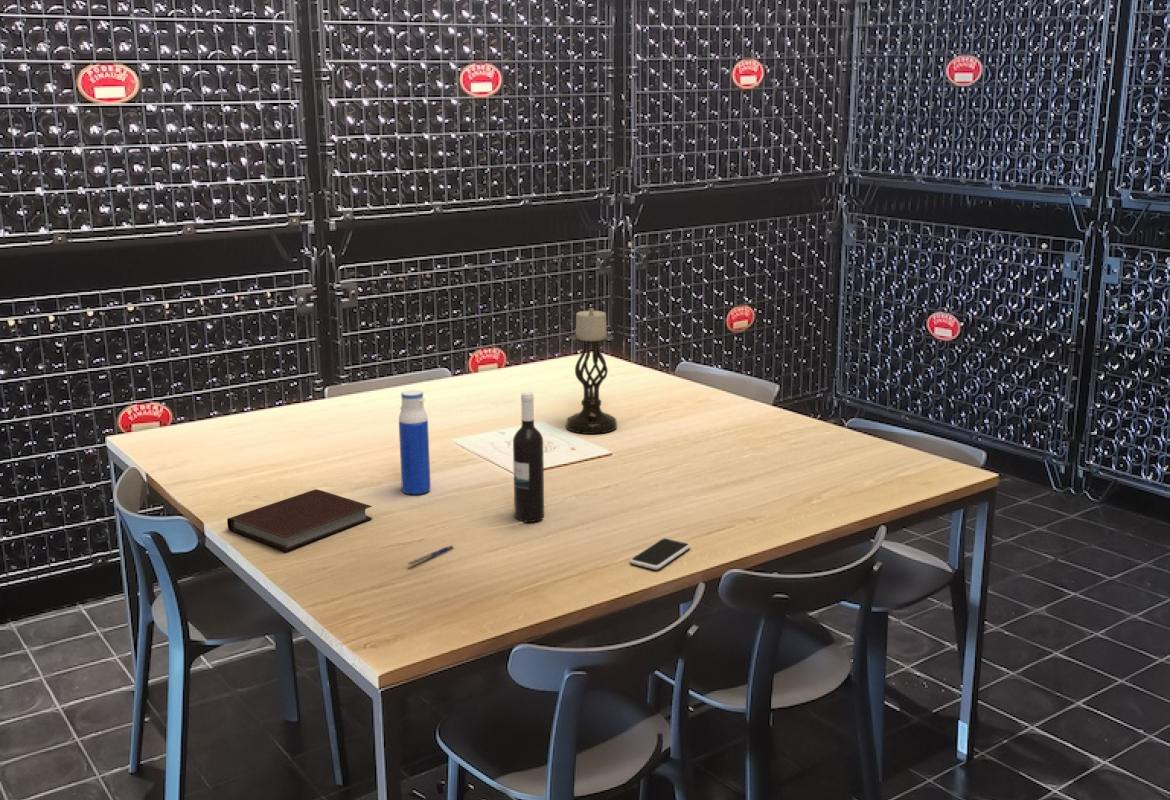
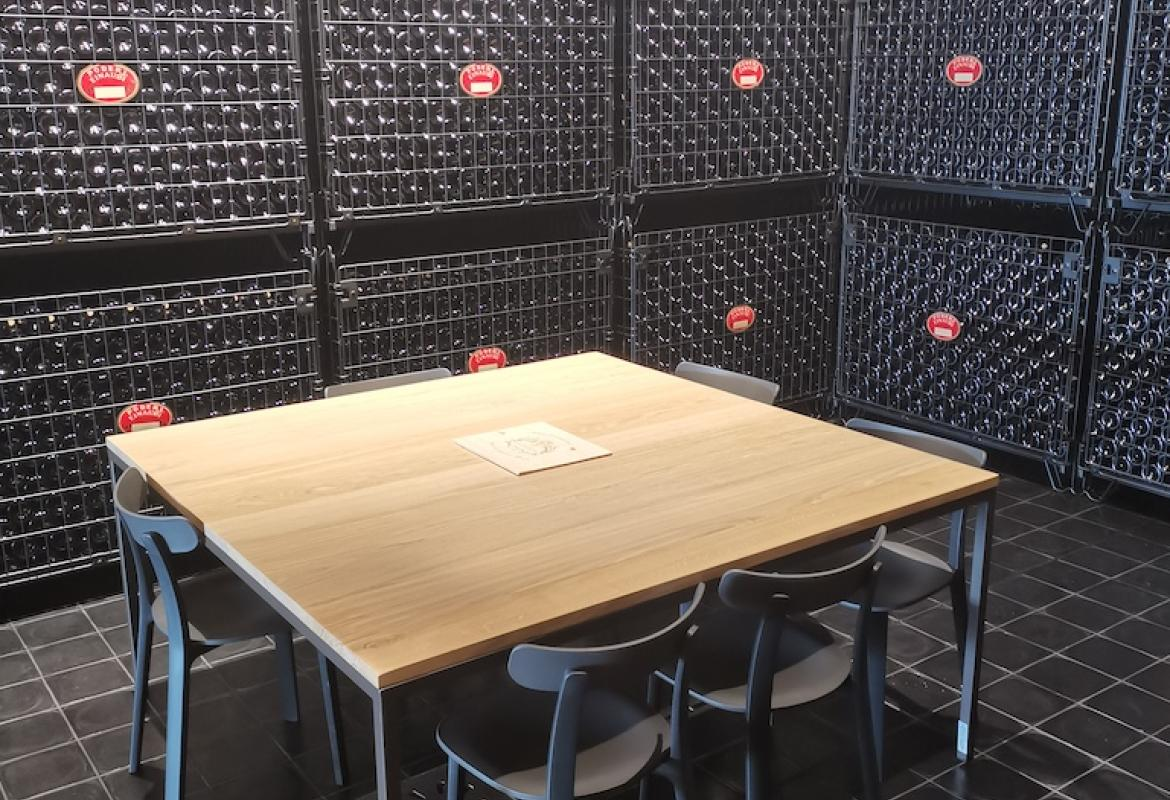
- wine bottle [512,391,545,523]
- pen [407,544,455,566]
- smartphone [629,537,691,570]
- candle holder [565,307,618,435]
- water bottle [398,389,432,495]
- notebook [226,488,373,552]
